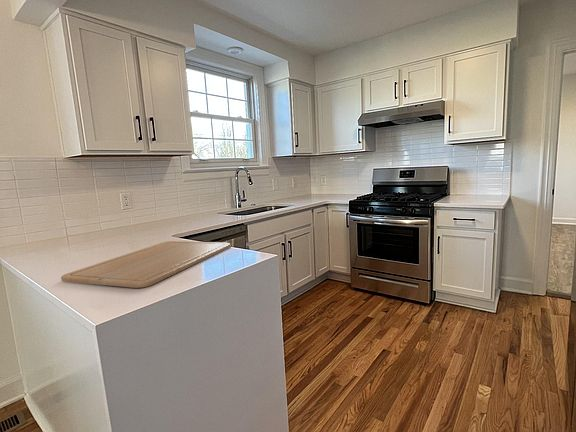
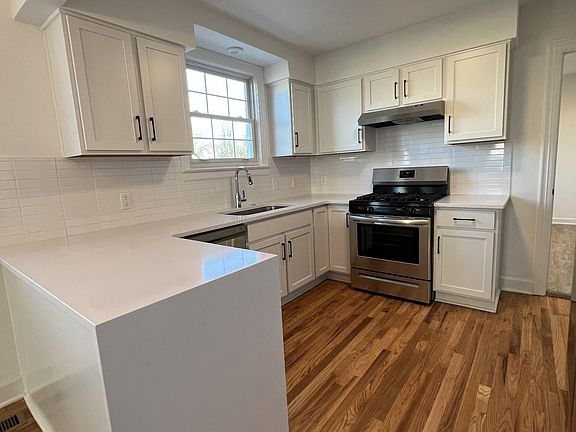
- chopping board [60,240,232,289]
